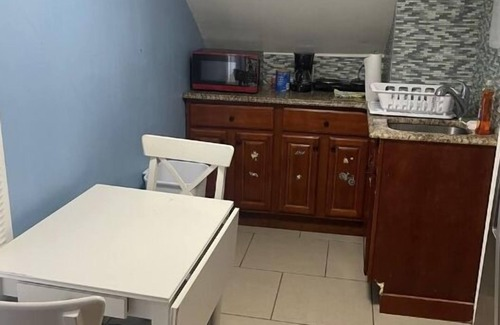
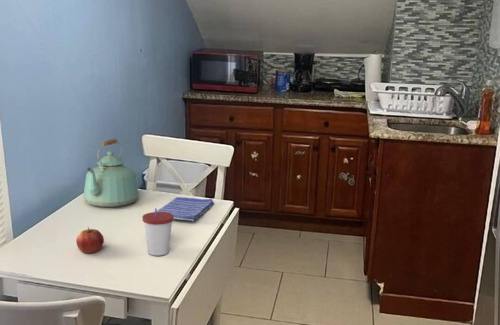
+ dish towel [157,196,215,222]
+ kettle [82,138,140,208]
+ apple [75,227,105,254]
+ cup [142,207,175,256]
